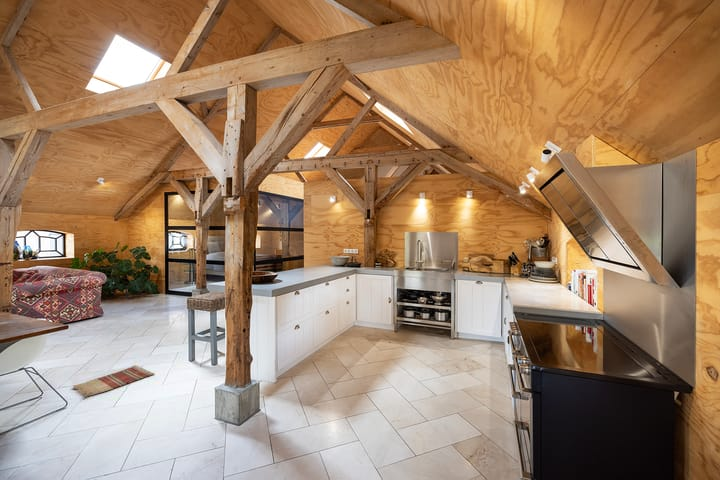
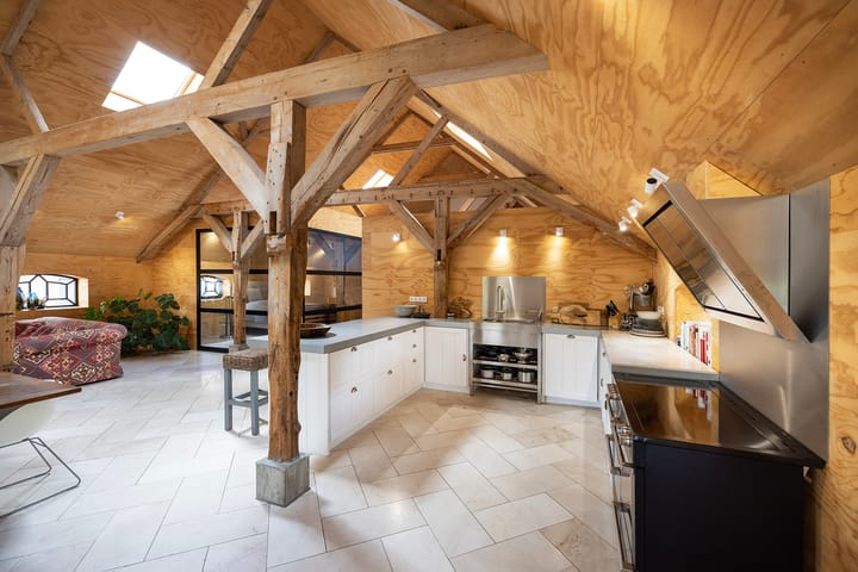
- rug [71,364,155,398]
